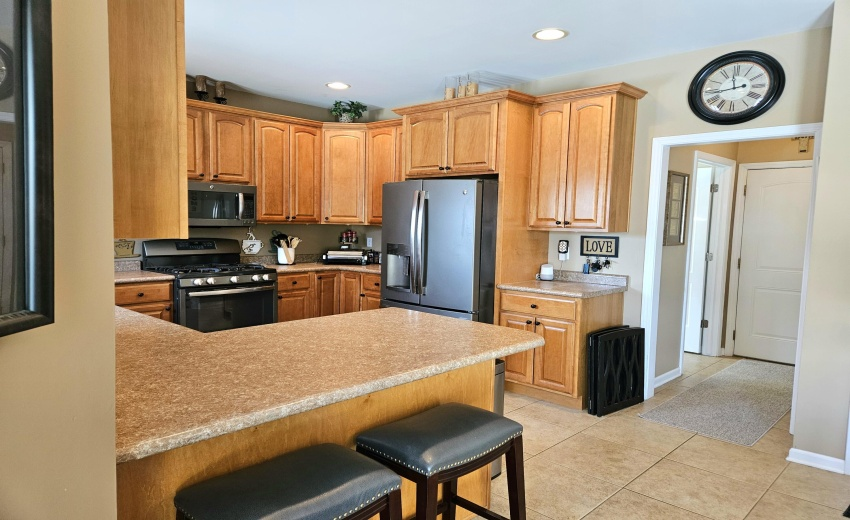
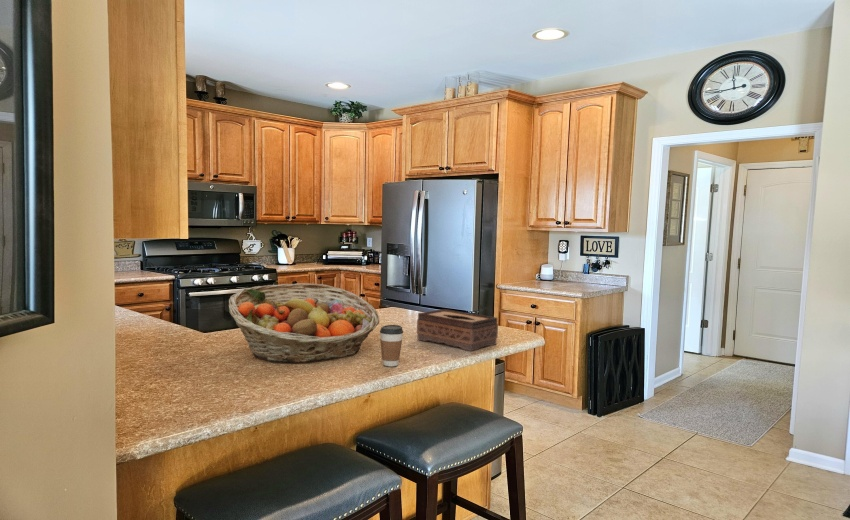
+ fruit basket [228,282,380,364]
+ tissue box [416,308,499,352]
+ coffee cup [379,324,404,367]
